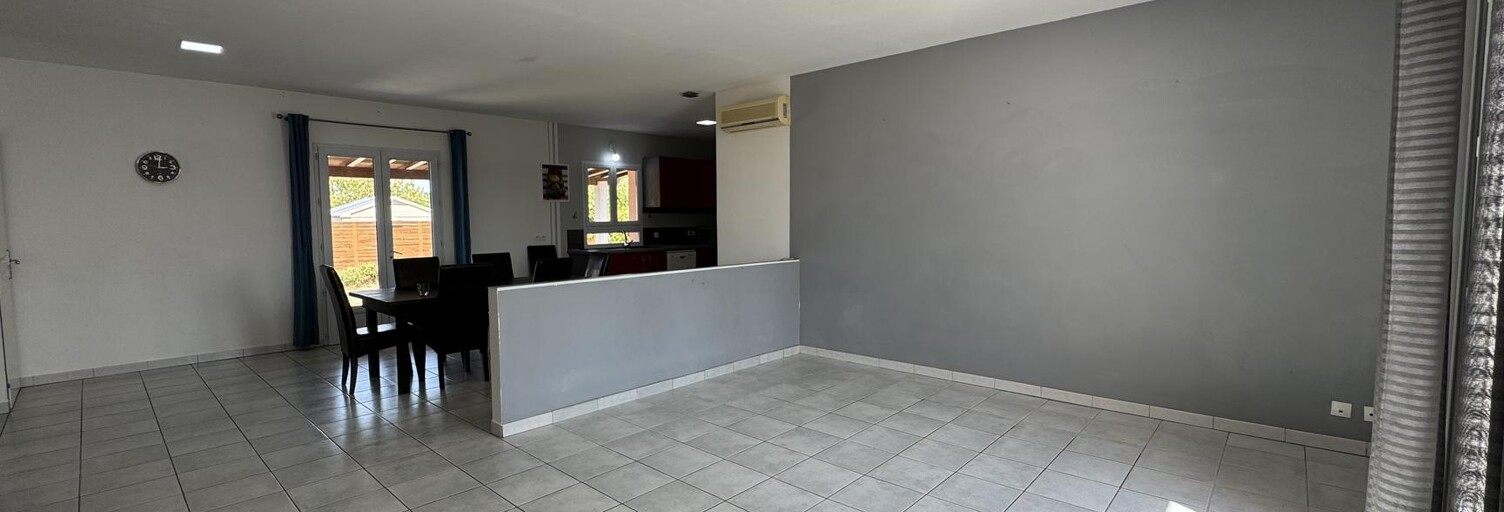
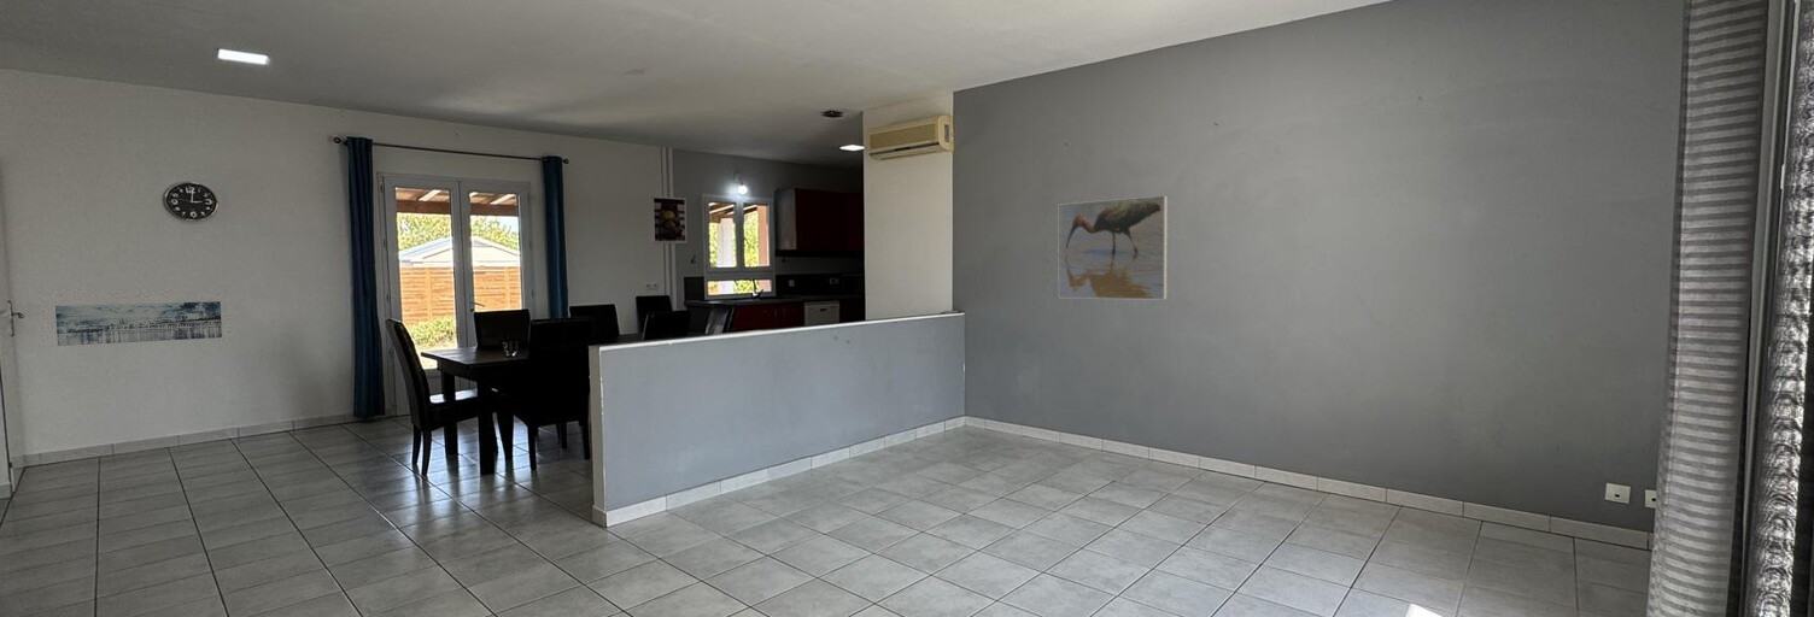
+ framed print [1058,194,1169,301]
+ wall art [54,300,223,347]
